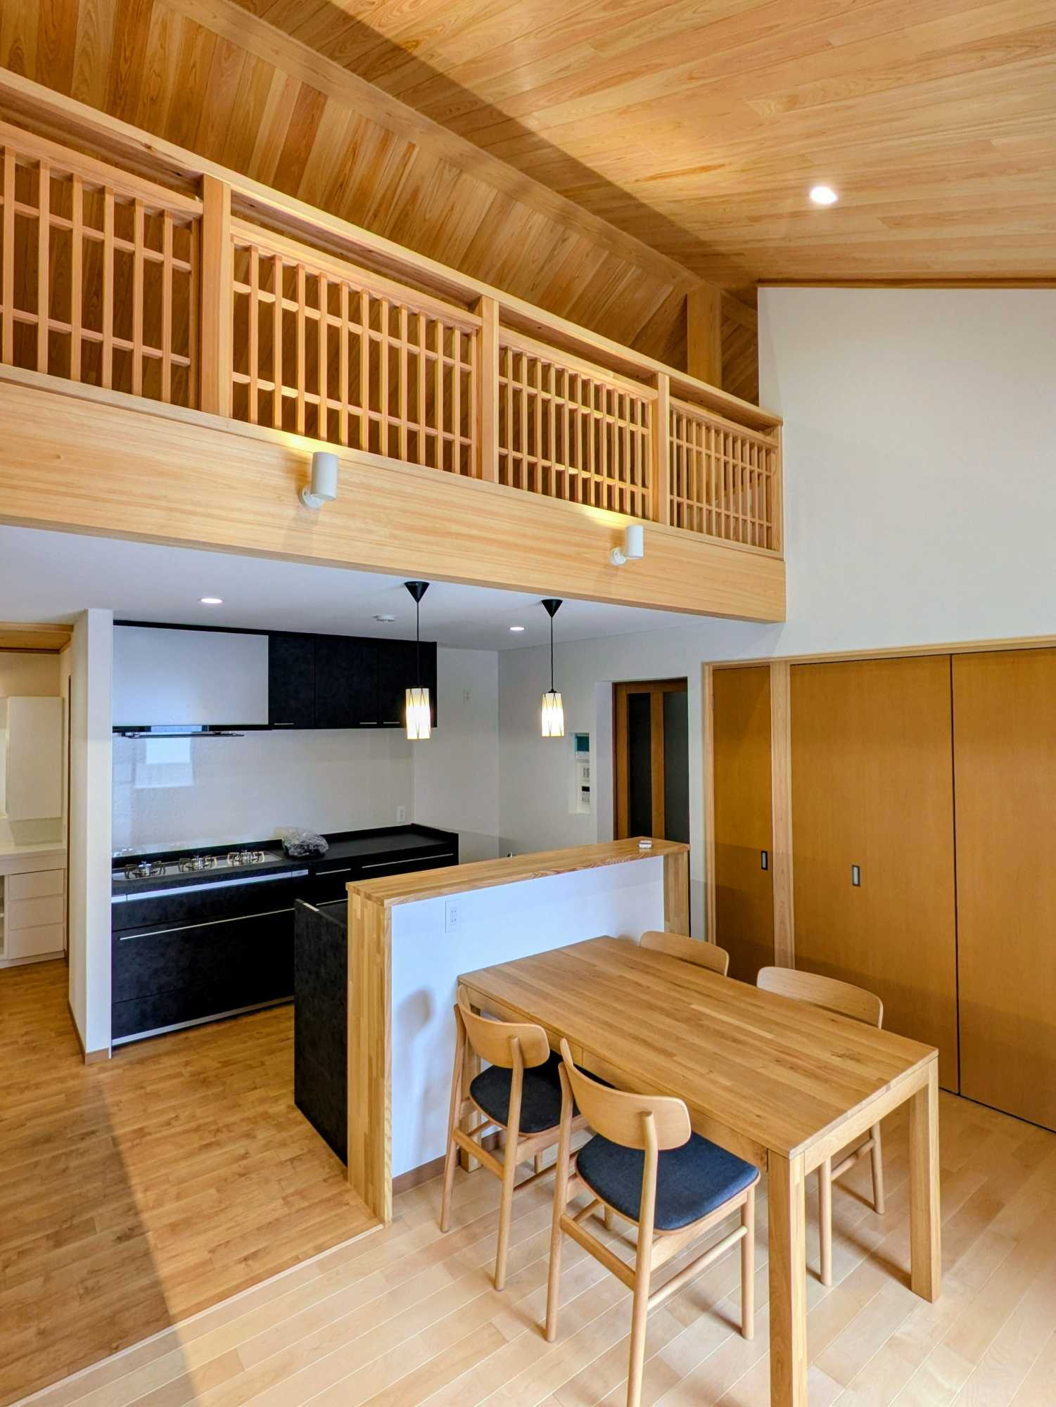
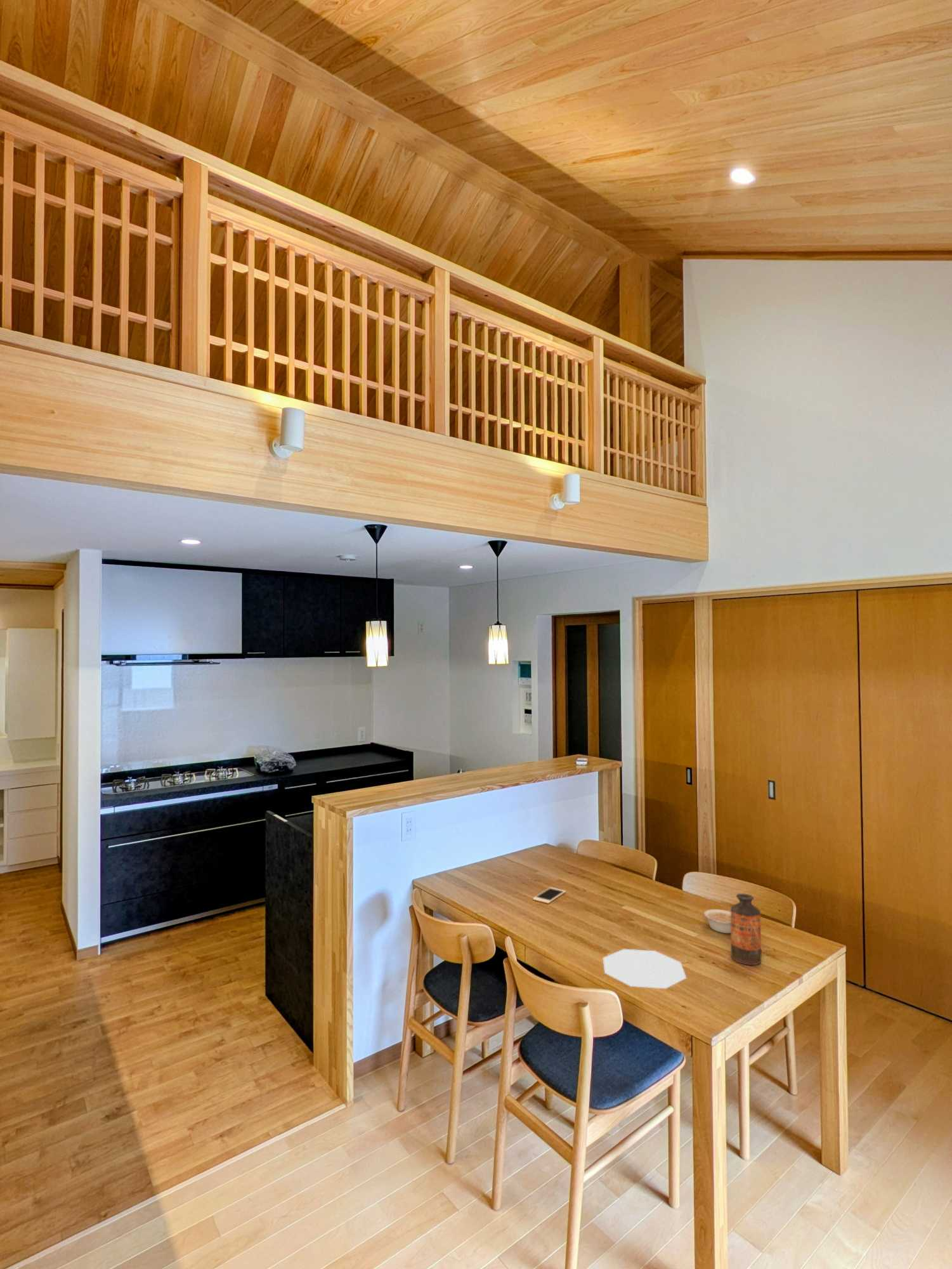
+ plate [603,949,687,989]
+ bottle [730,893,762,966]
+ cell phone [532,886,566,904]
+ legume [703,909,731,934]
